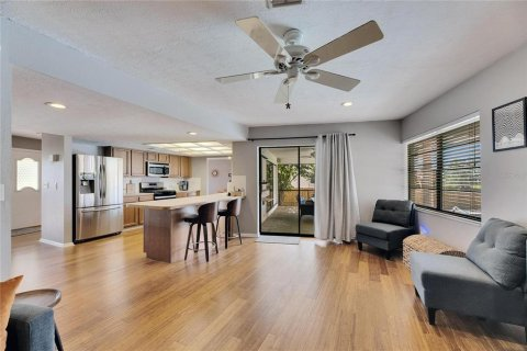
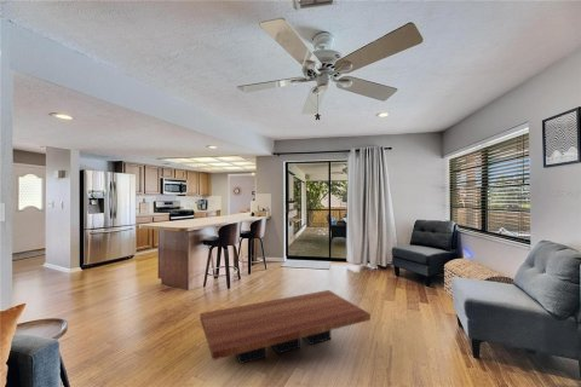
+ coffee table [199,289,372,365]
